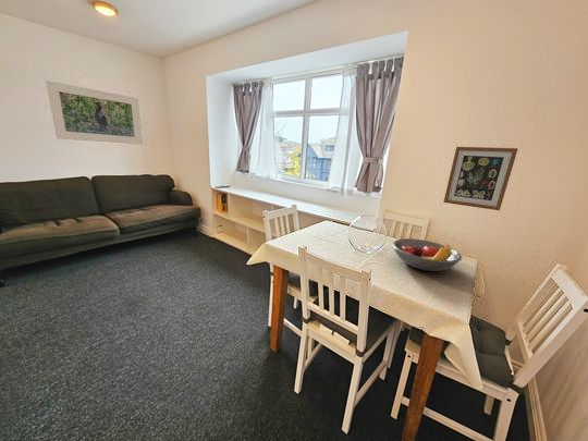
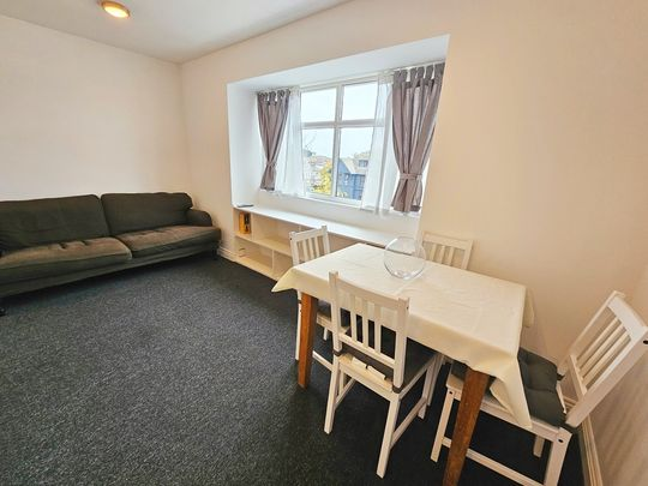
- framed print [45,79,144,145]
- fruit bowl [391,237,463,272]
- wall art [442,146,518,211]
